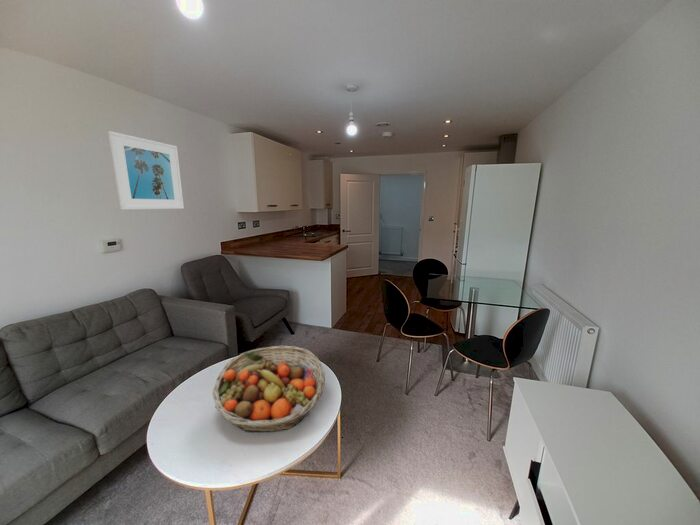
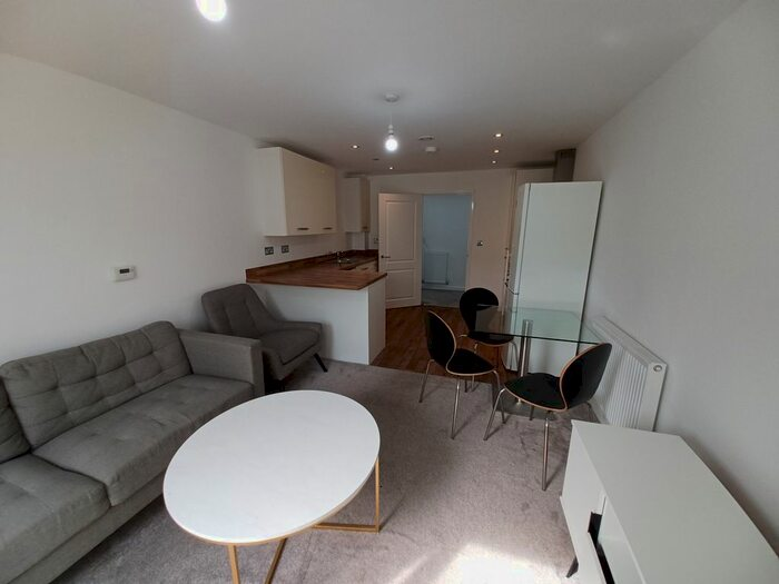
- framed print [107,130,185,211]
- fruit basket [212,345,326,433]
